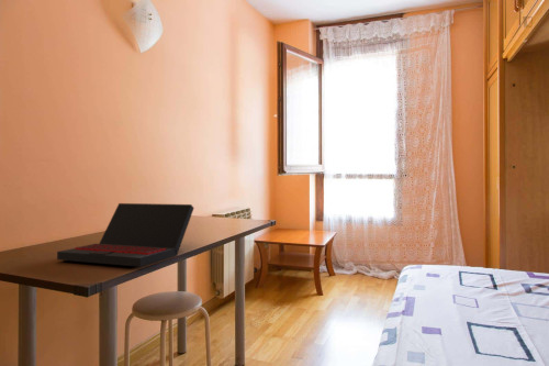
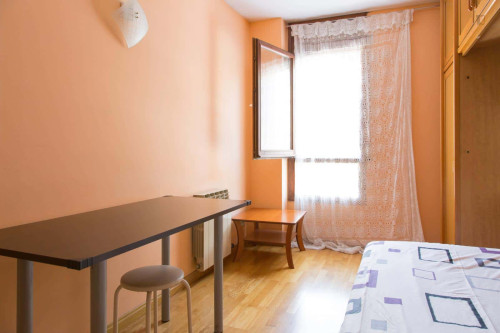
- laptop [56,202,195,268]
